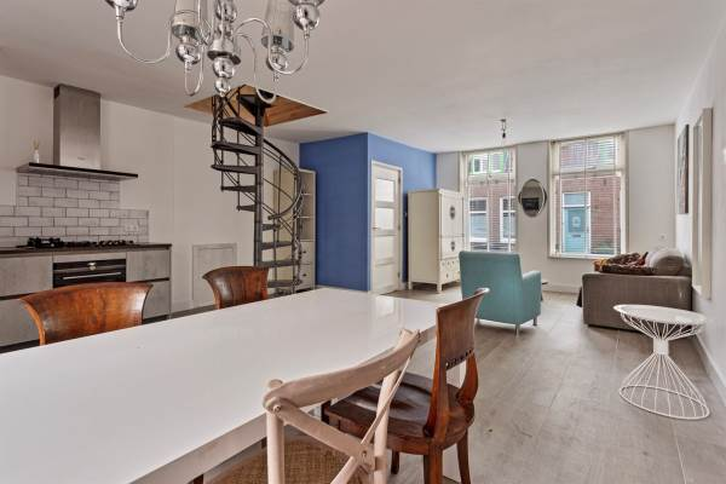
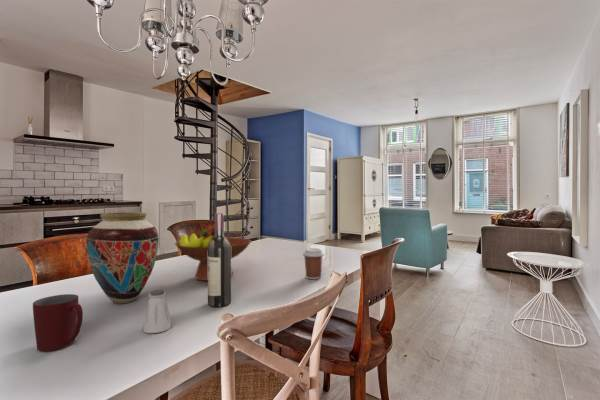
+ coffee cup [302,247,325,280]
+ saltshaker [142,288,173,334]
+ mug [32,293,84,352]
+ fruit bowl [174,229,252,282]
+ wine bottle [207,212,232,308]
+ vase [85,211,160,305]
